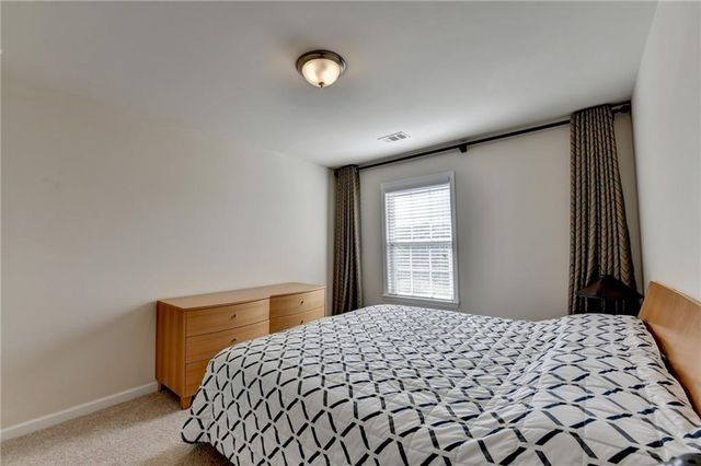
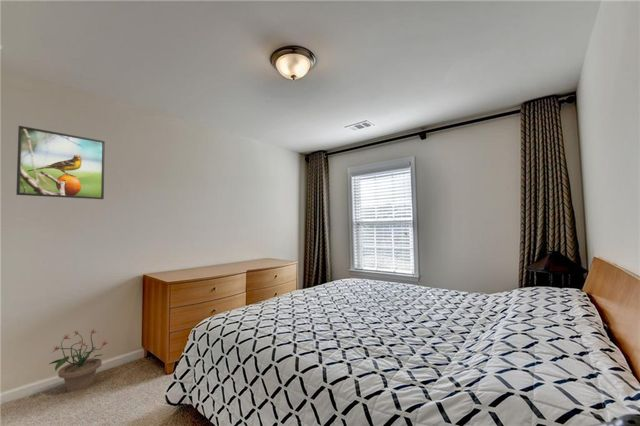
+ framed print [15,125,106,200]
+ potted plant [49,328,109,392]
